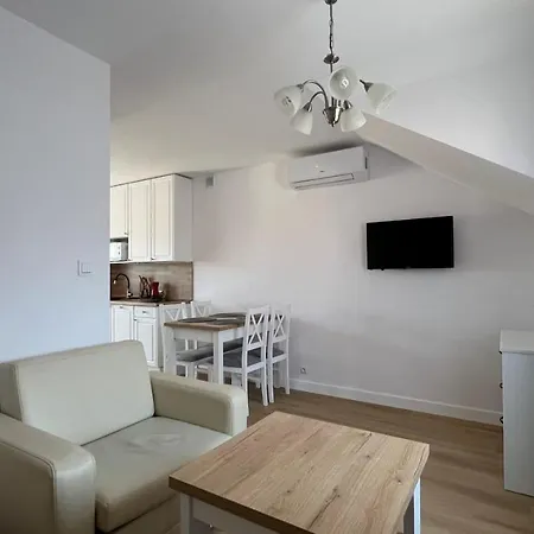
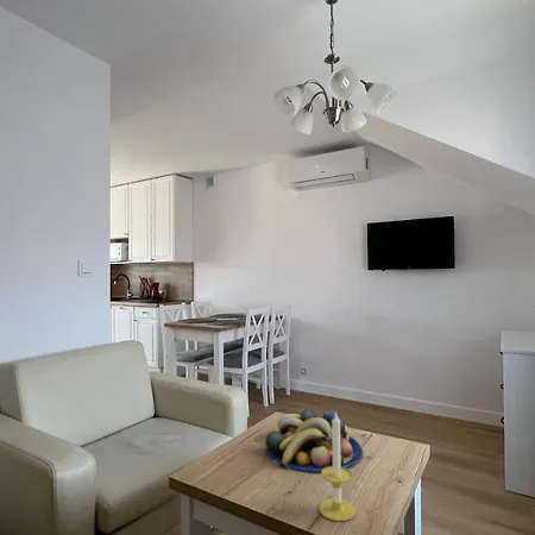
+ fruit bowl [264,408,364,472]
+ candle [317,410,357,522]
